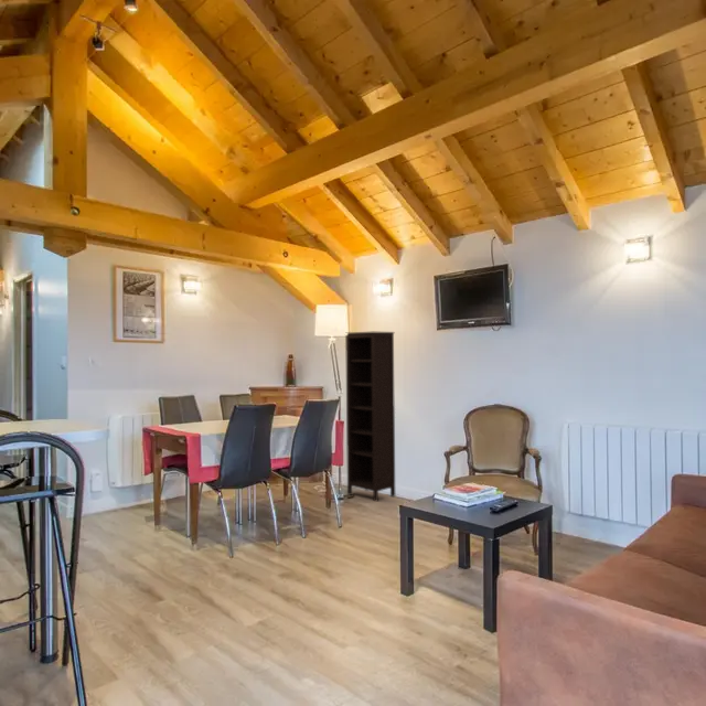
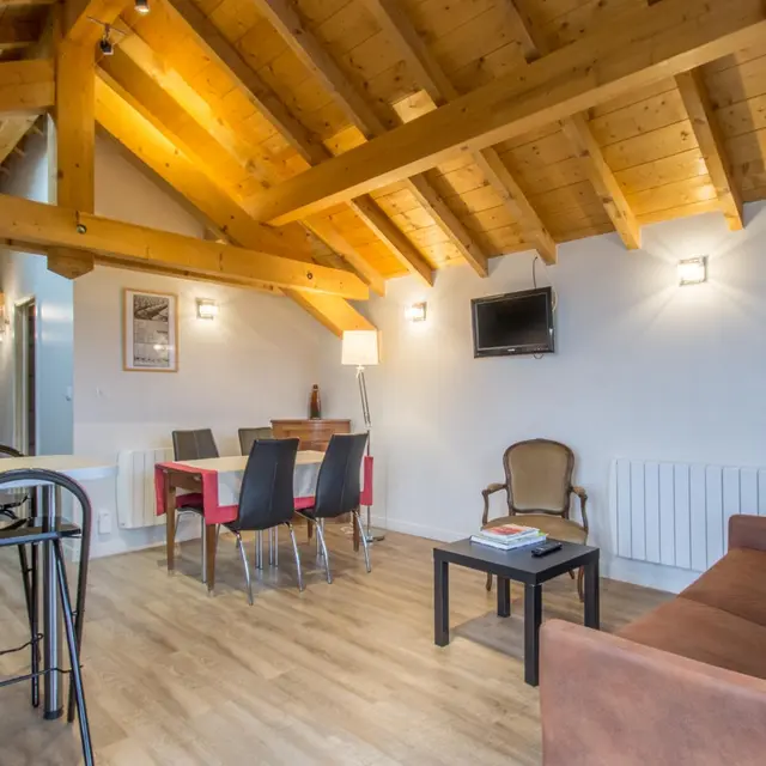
- bookcase [344,331,396,503]
